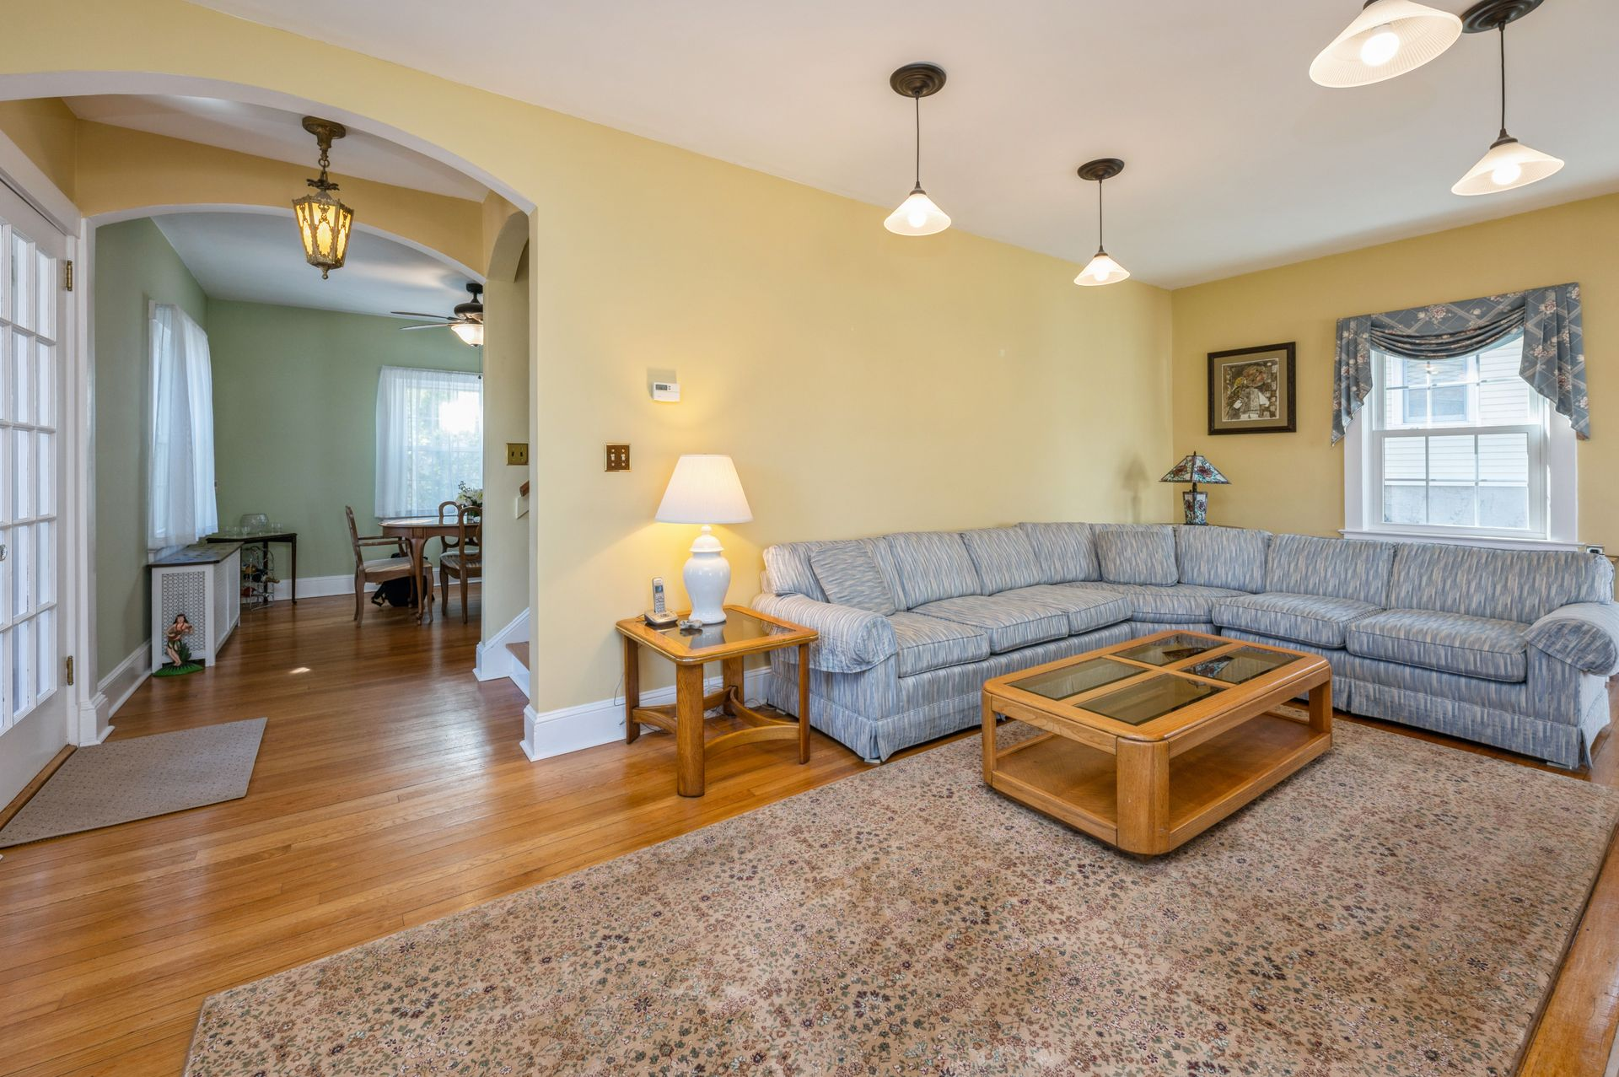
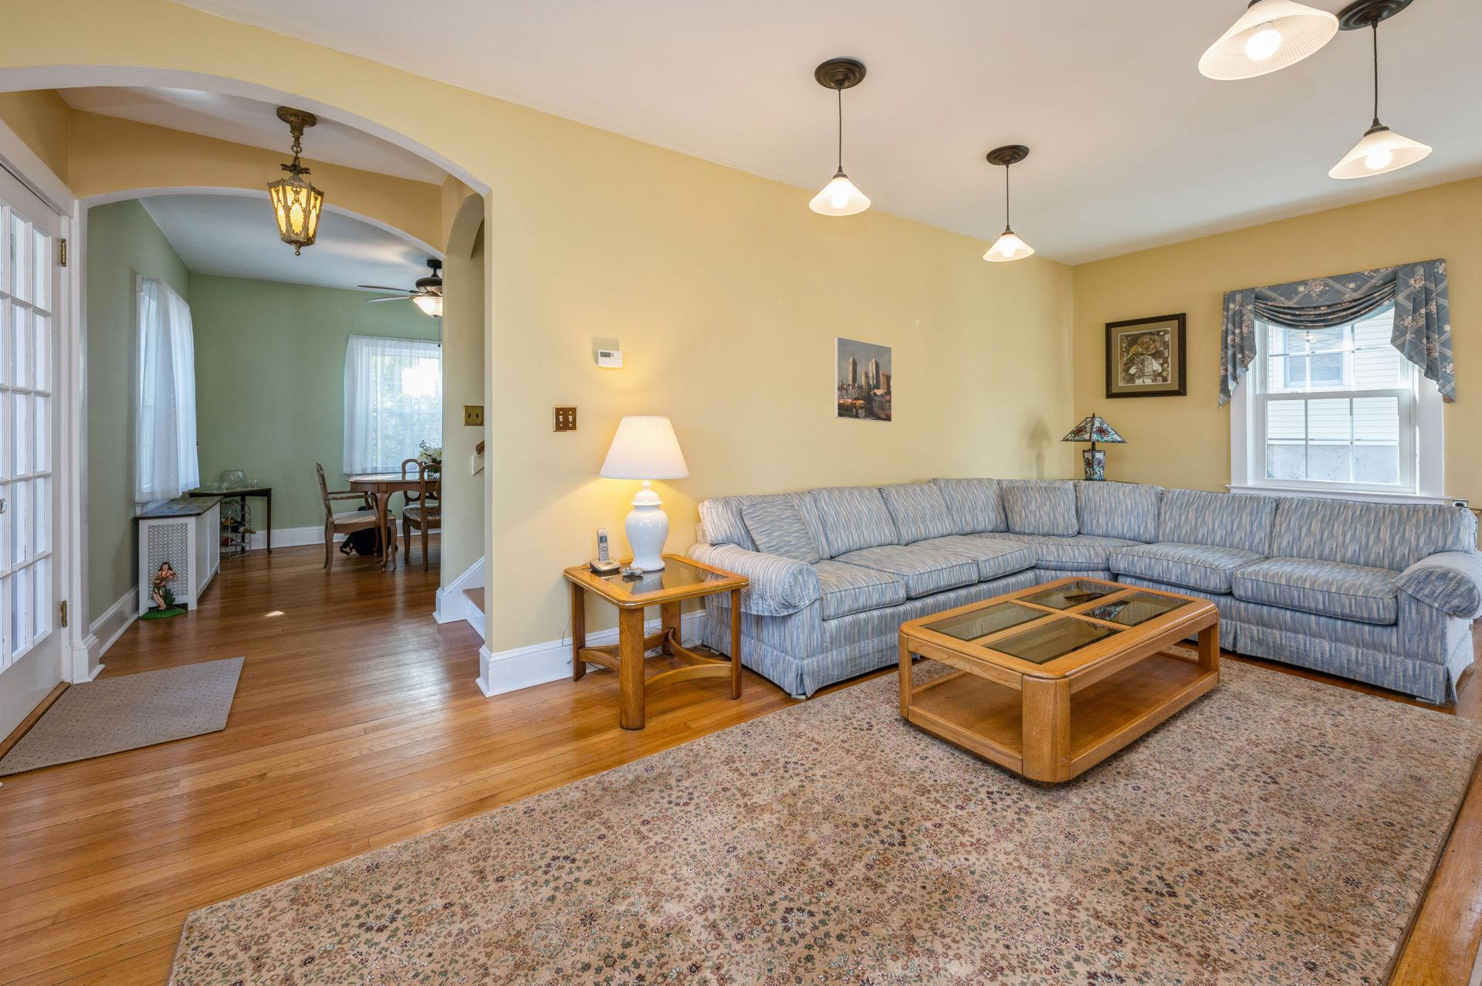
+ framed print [833,336,892,424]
